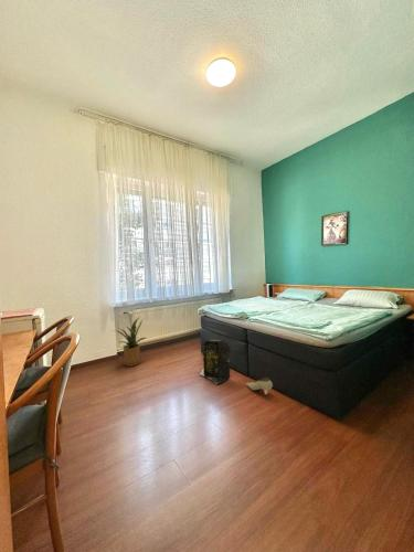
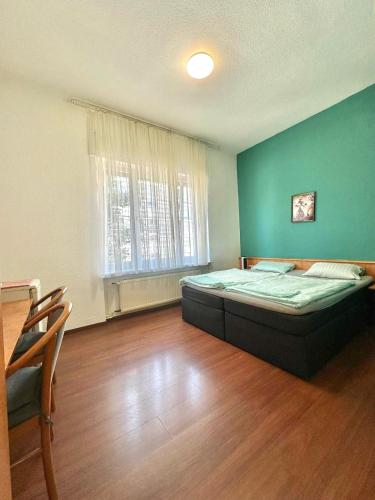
- house plant [112,316,147,368]
- shoe [245,376,274,397]
- backpack [199,338,232,385]
